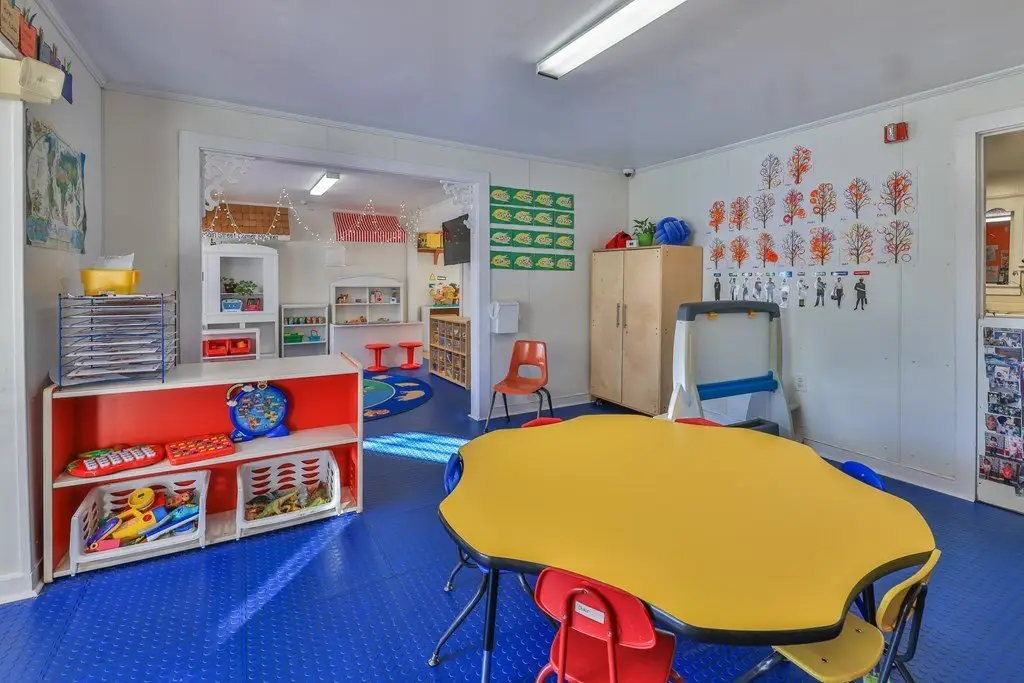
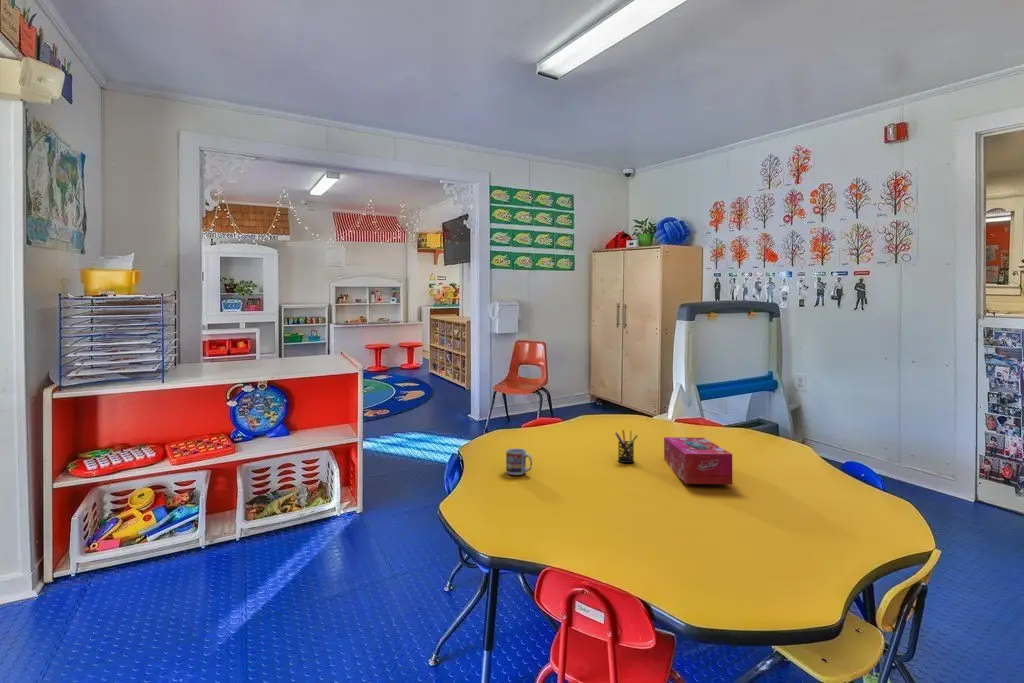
+ pen holder [614,429,639,464]
+ cup [505,447,533,476]
+ tissue box [663,436,733,485]
